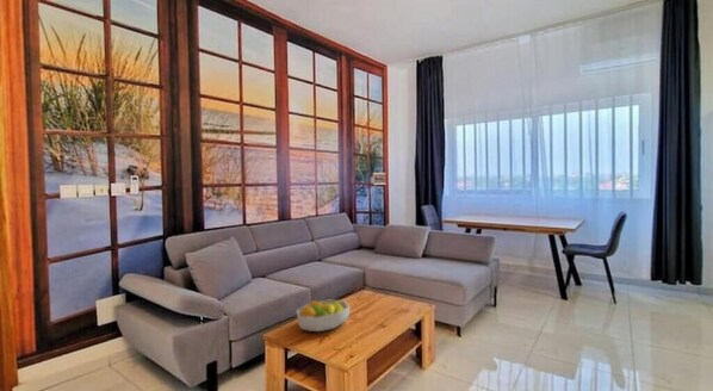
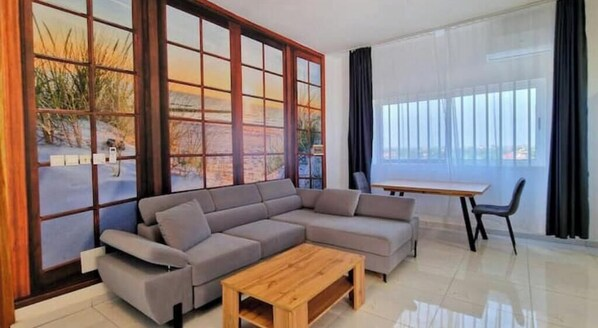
- fruit bowl [296,299,351,333]
